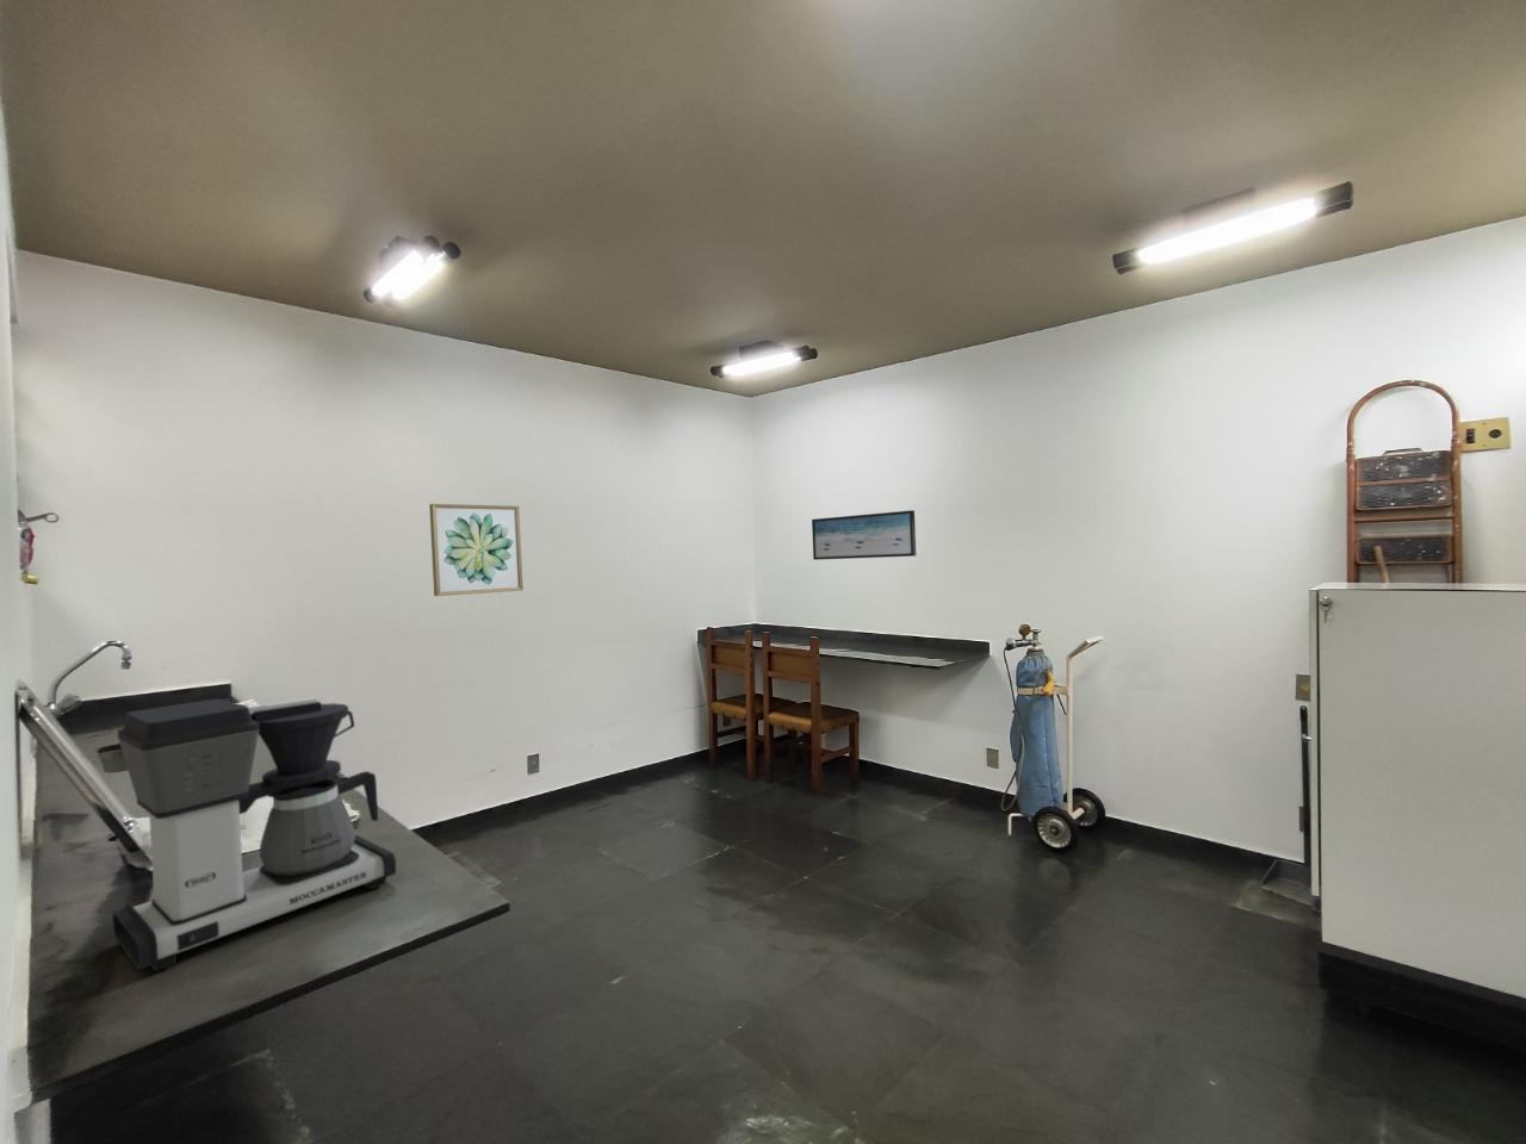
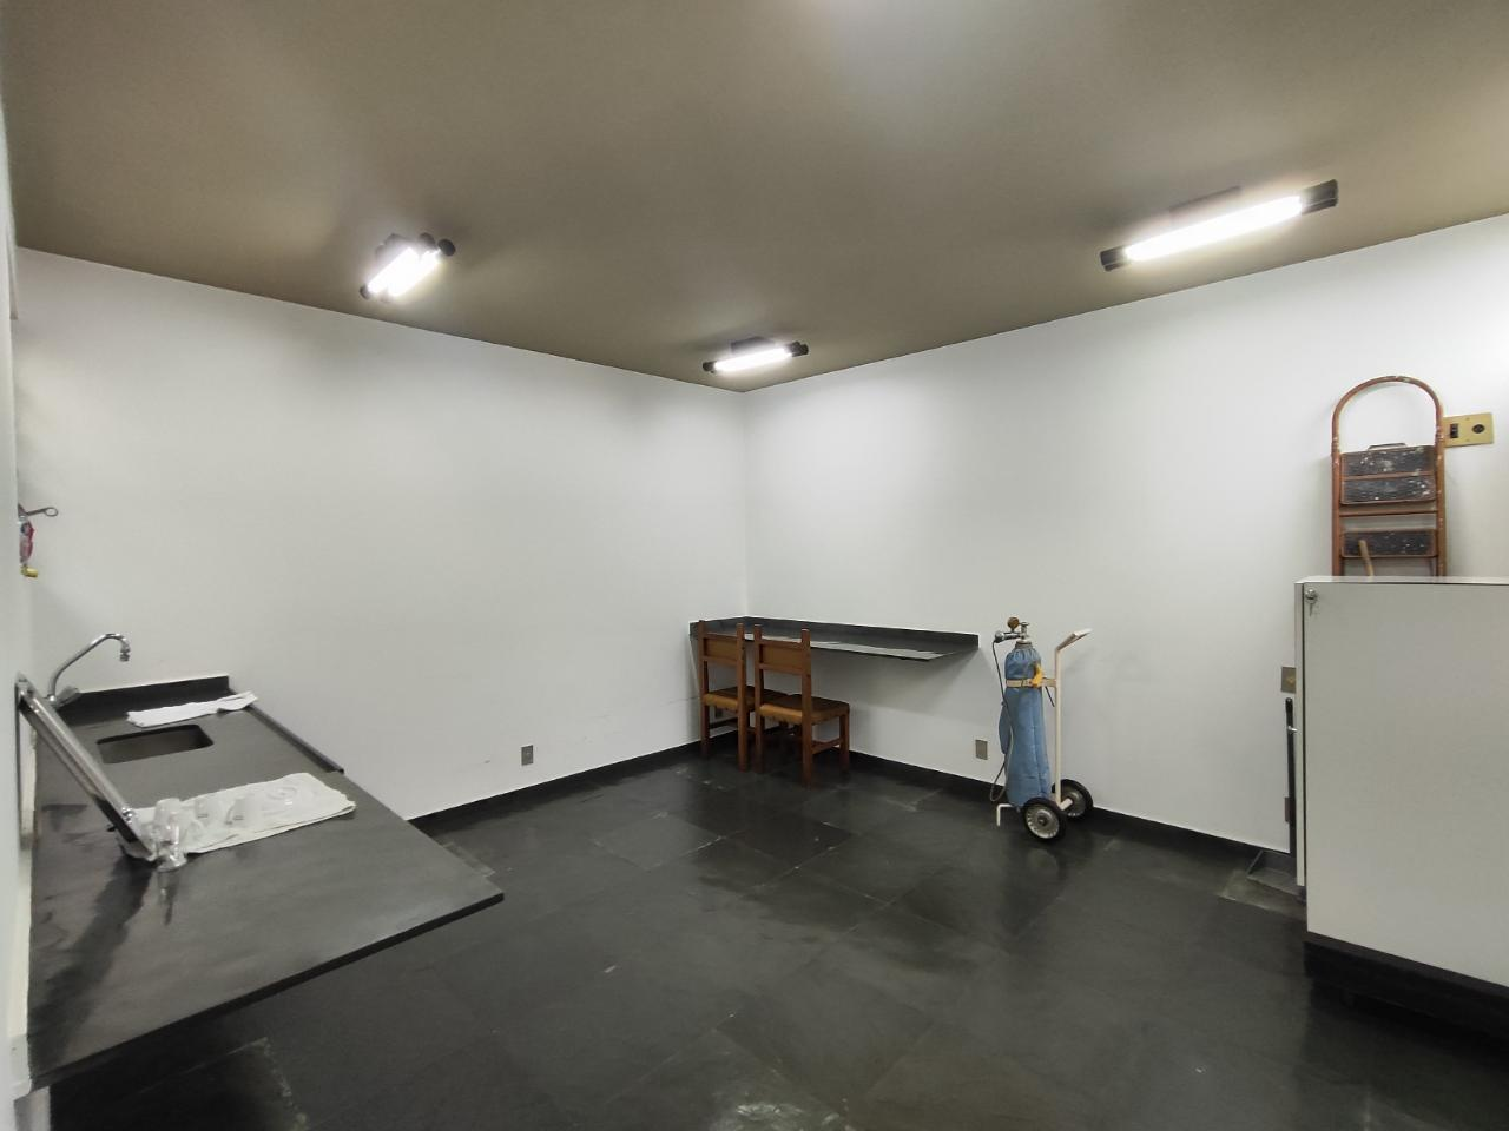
- coffee maker [111,696,397,972]
- wall art [428,502,525,597]
- wall art [811,508,917,561]
